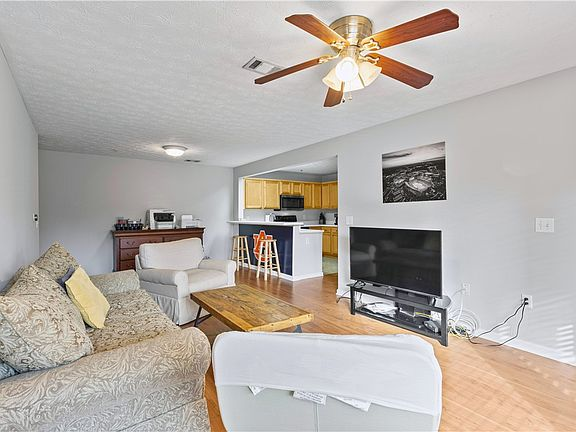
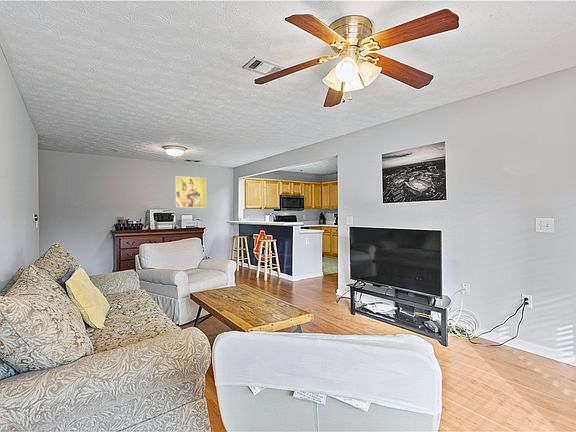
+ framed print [175,175,207,208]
